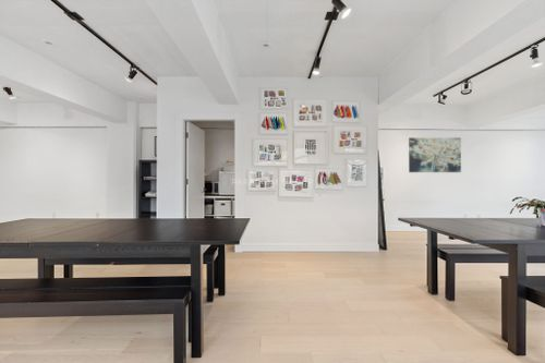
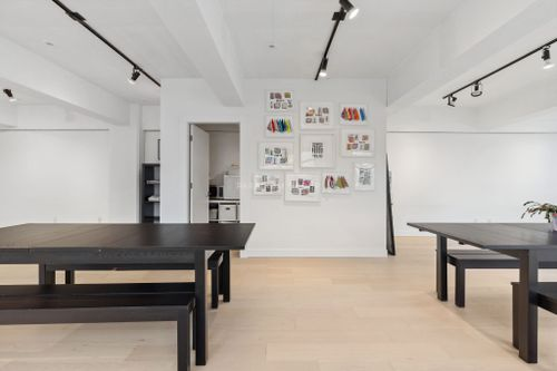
- wall art [408,136,462,173]
